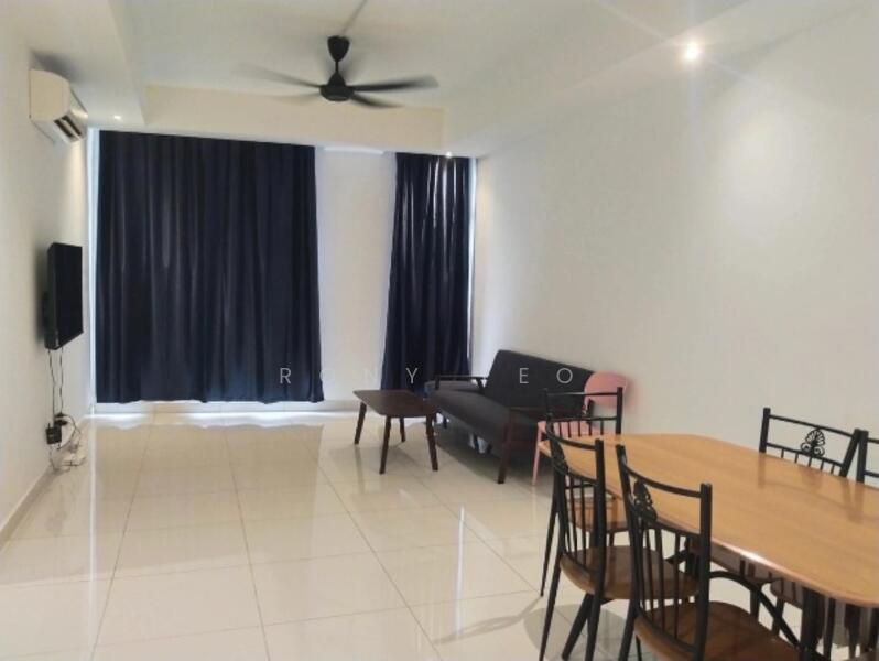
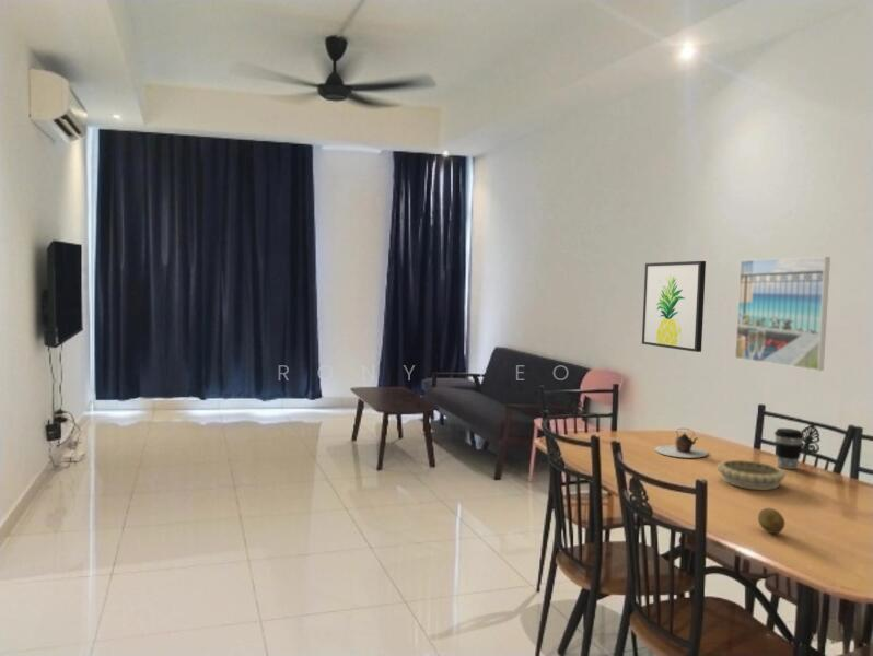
+ fruit [757,507,785,535]
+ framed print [734,256,831,372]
+ wall art [641,260,707,353]
+ coffee cup [773,427,805,470]
+ teapot [654,427,709,458]
+ decorative bowl [717,459,787,491]
